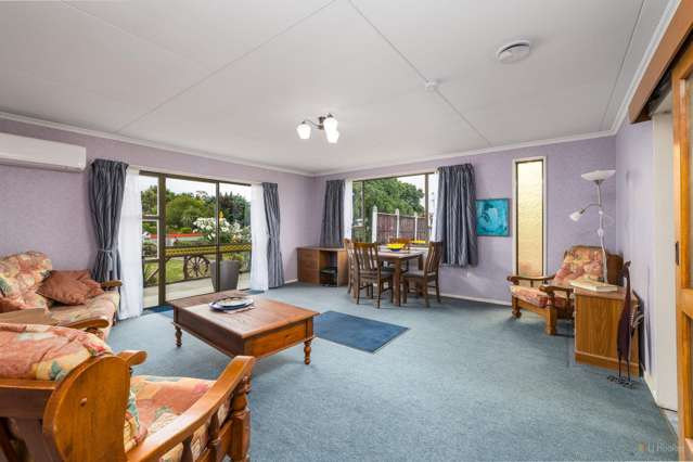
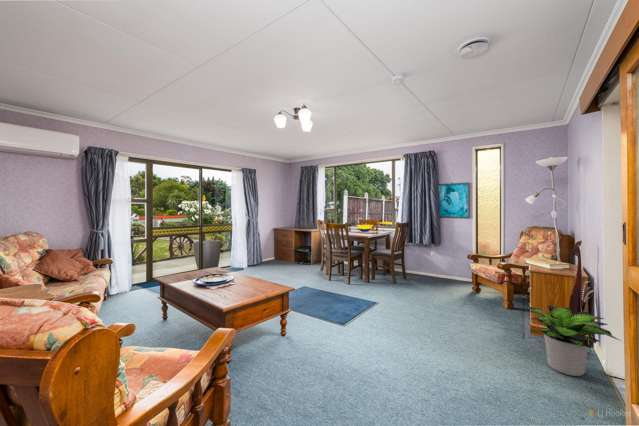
+ potted plant [528,304,622,377]
